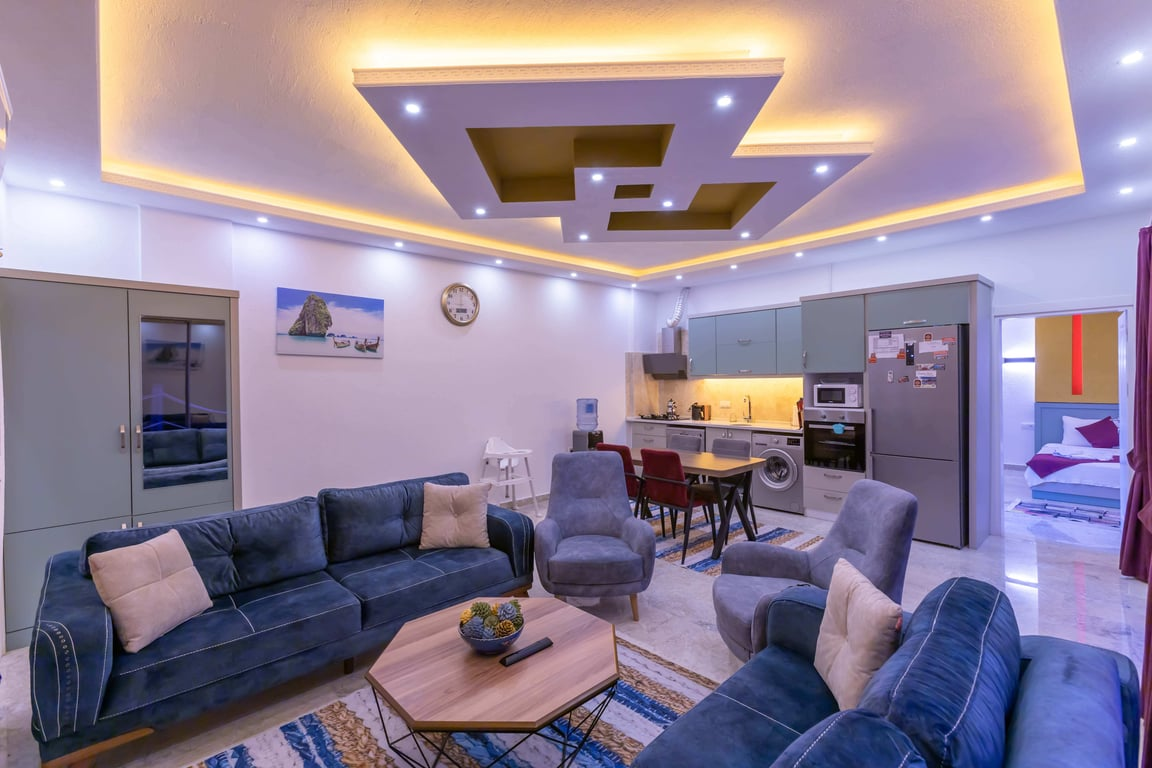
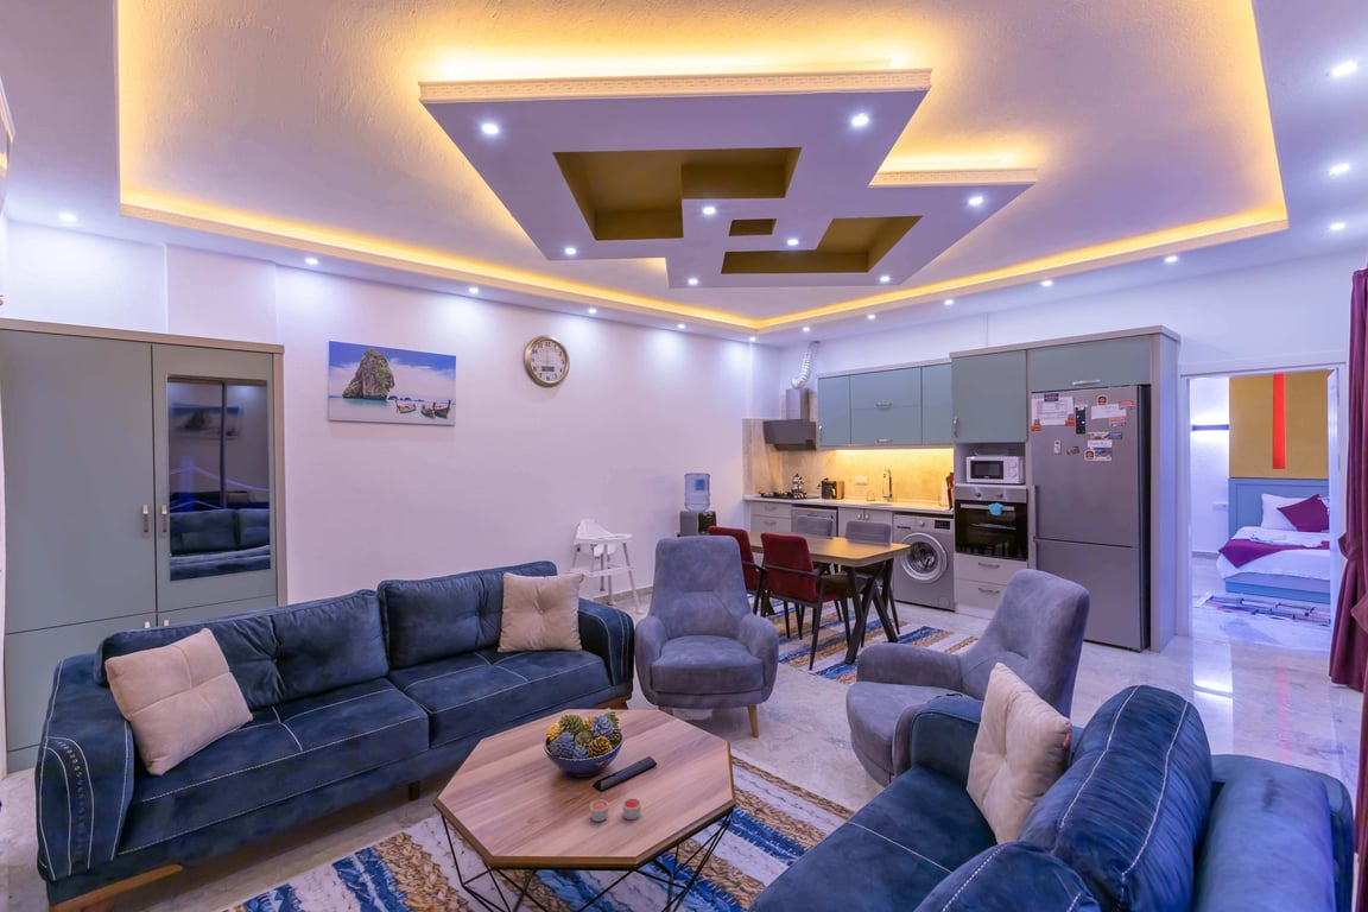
+ candle [589,797,642,823]
